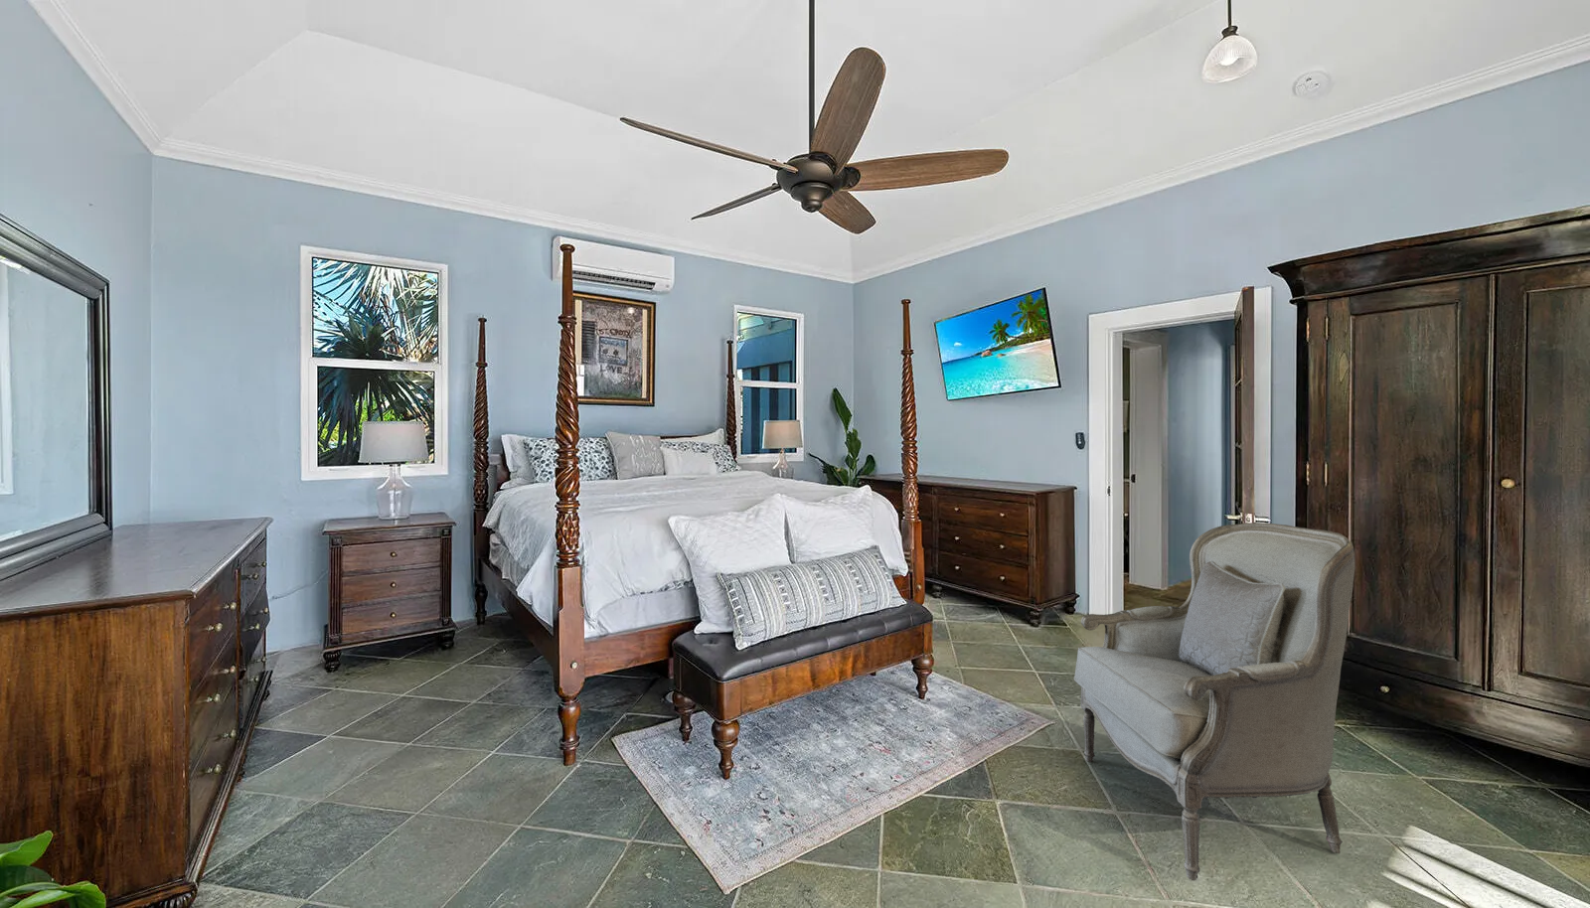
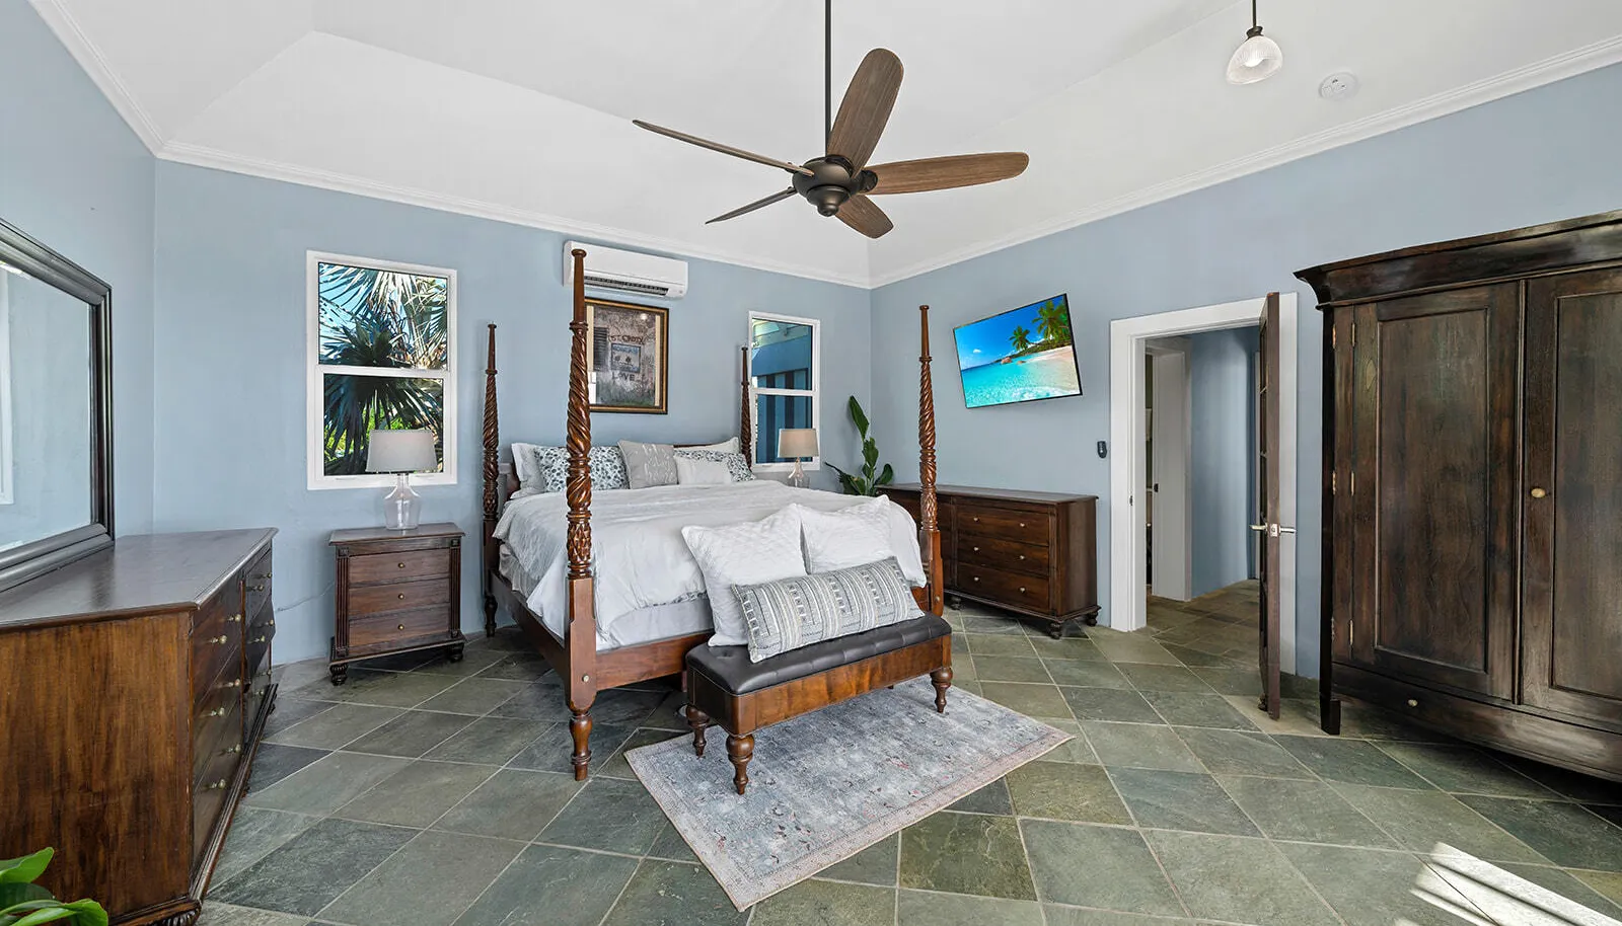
- armchair [1073,522,1355,882]
